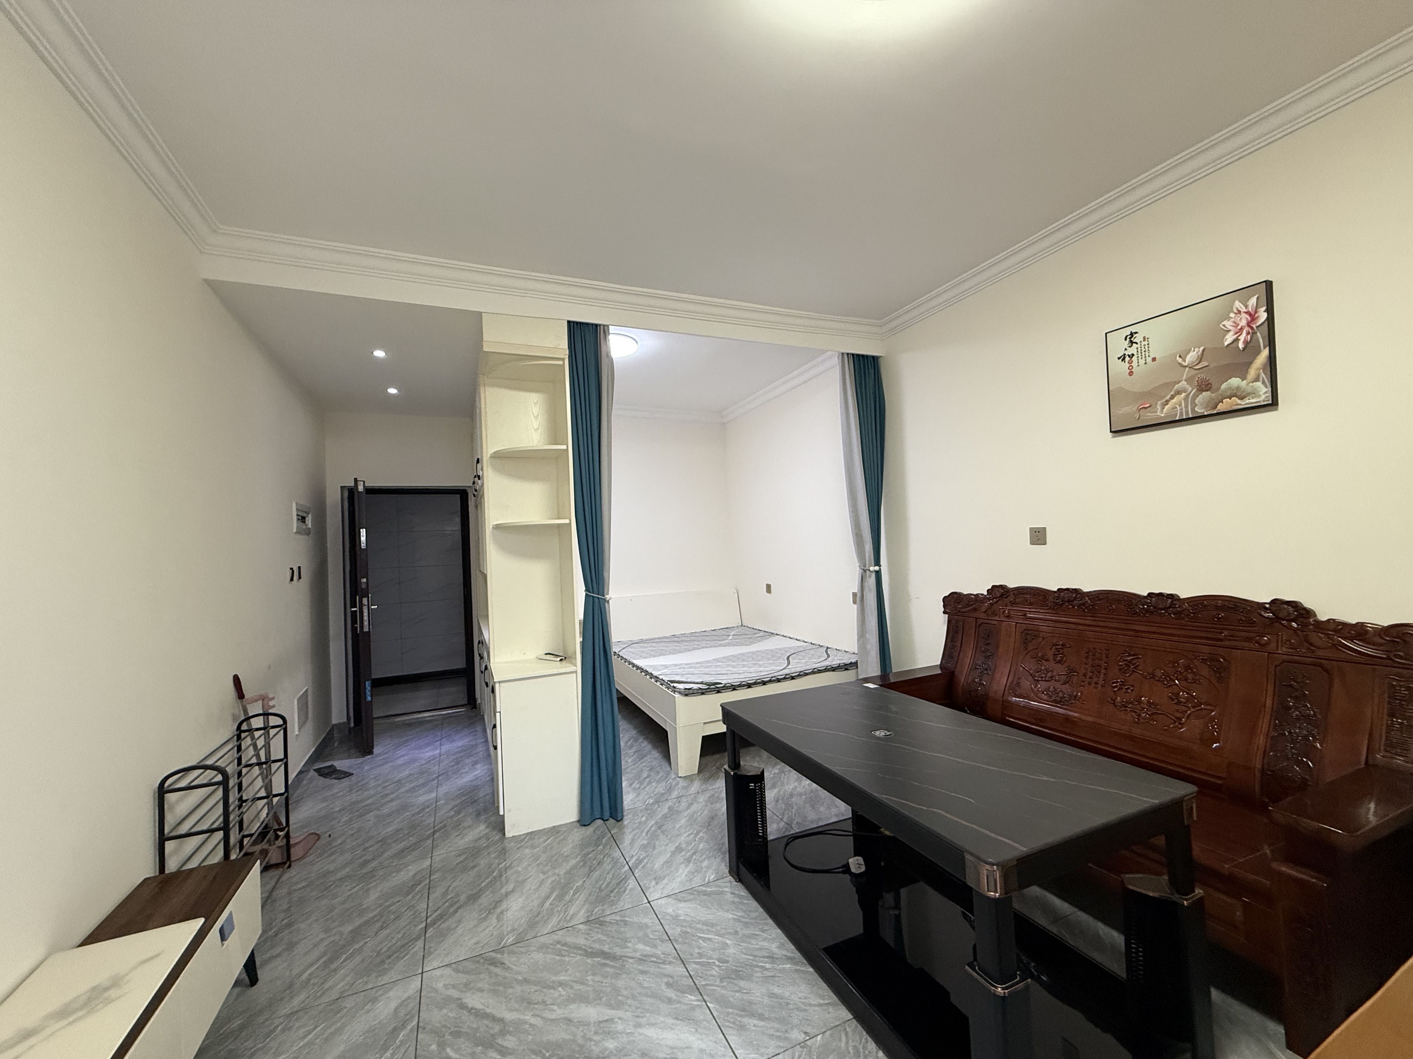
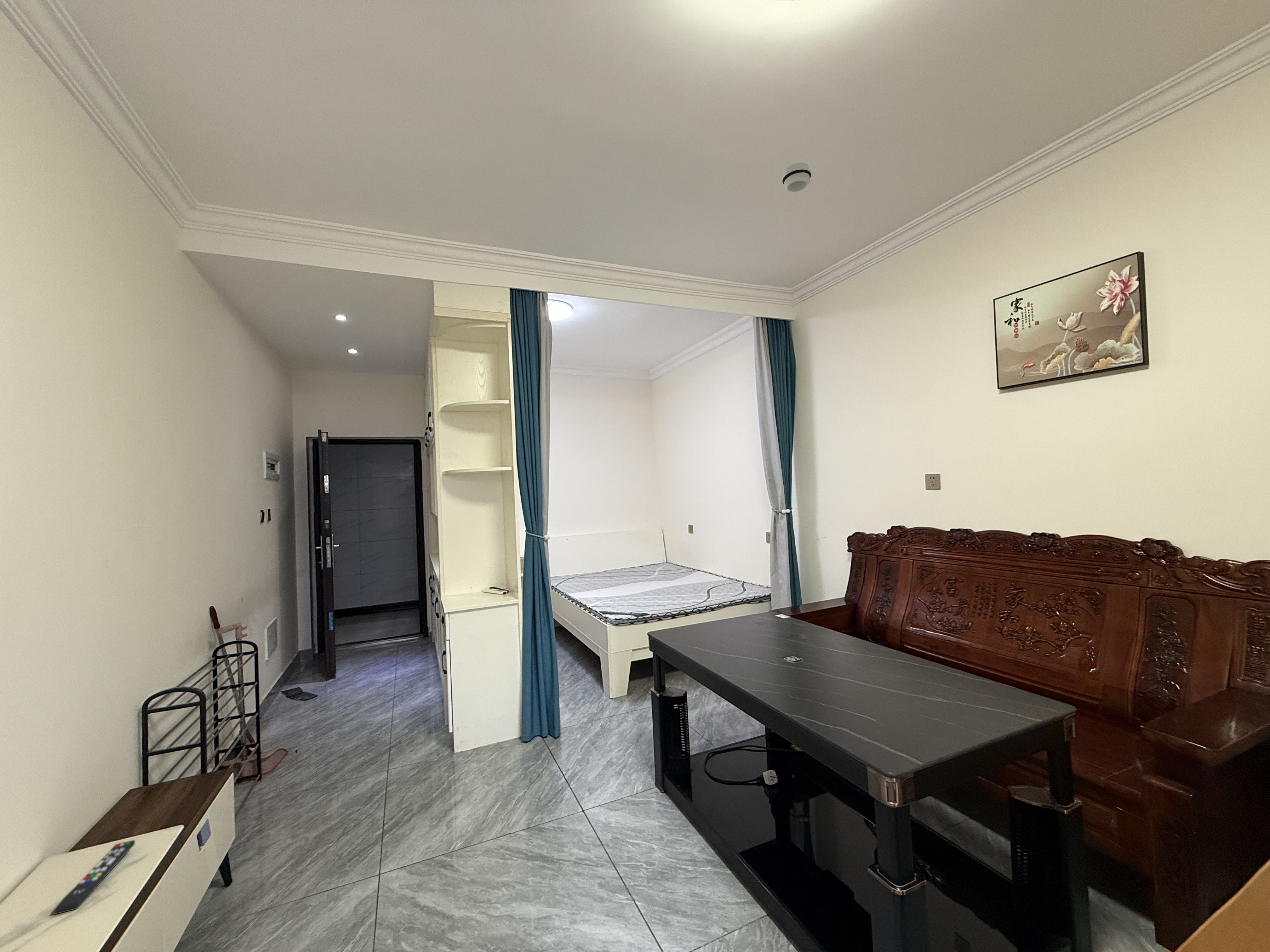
+ smoke detector [782,162,812,192]
+ remote control [53,840,135,915]
